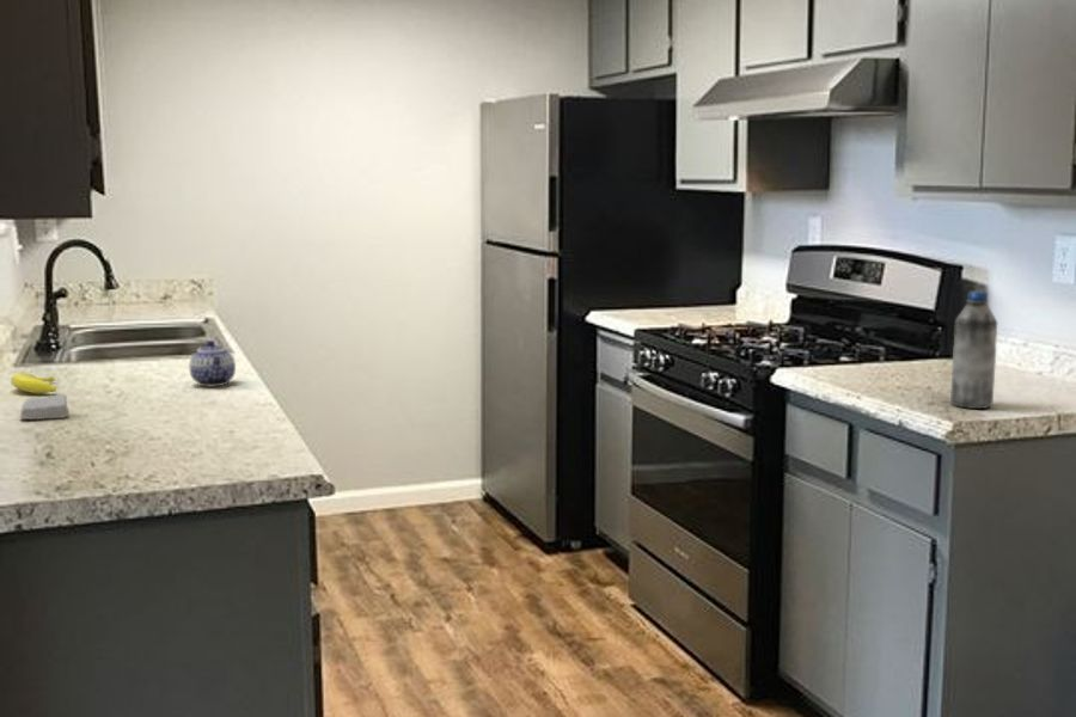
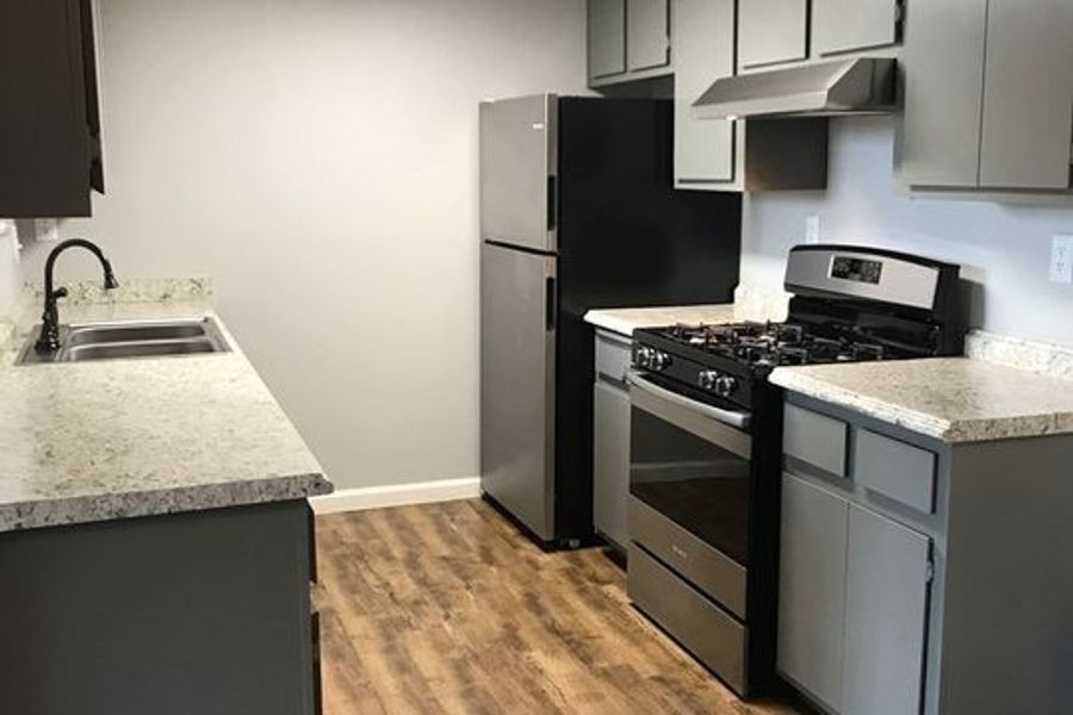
- soap bar [19,393,71,421]
- banana [10,372,57,394]
- teapot [188,339,237,388]
- water bottle [949,290,998,410]
